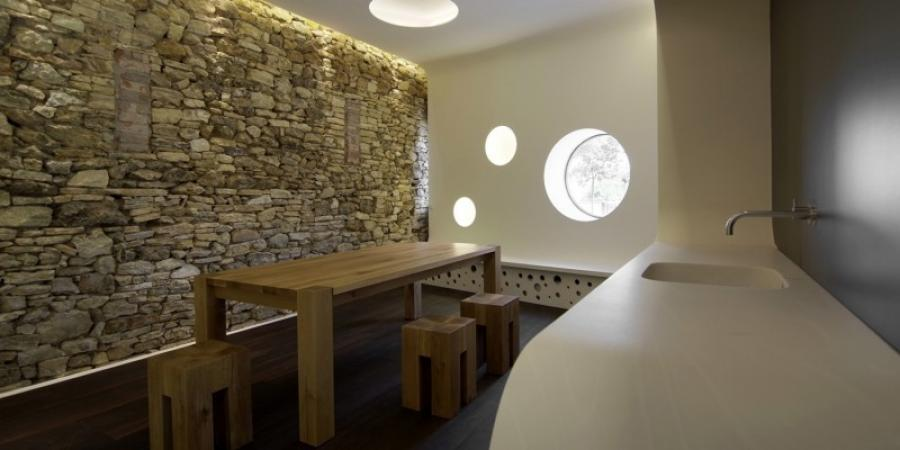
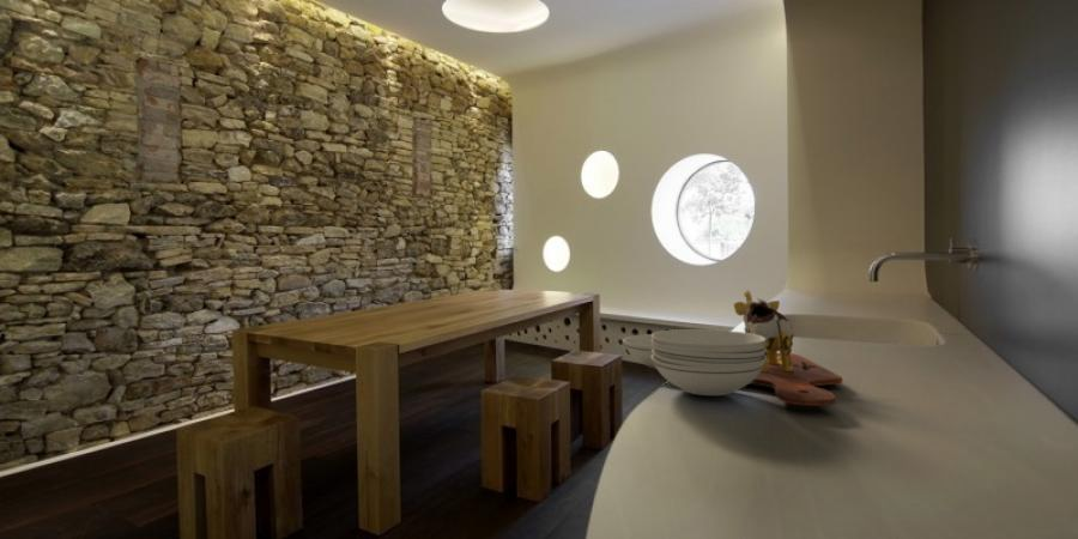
+ cutting board [622,289,843,407]
